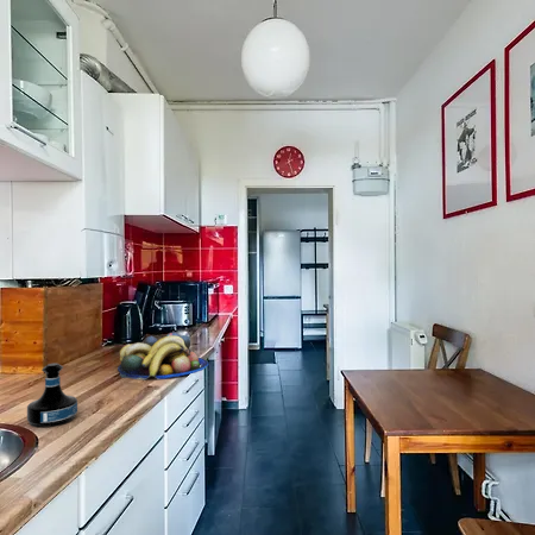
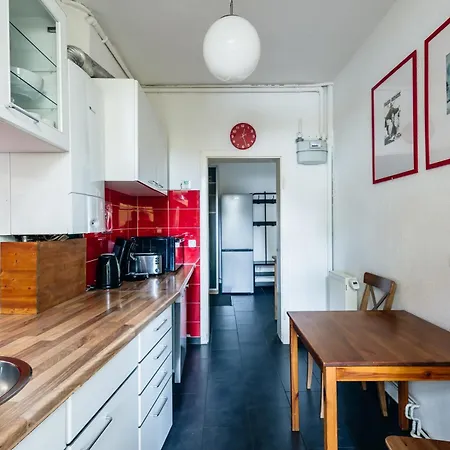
- fruit bowl [117,332,210,382]
- tequila bottle [26,363,78,428]
